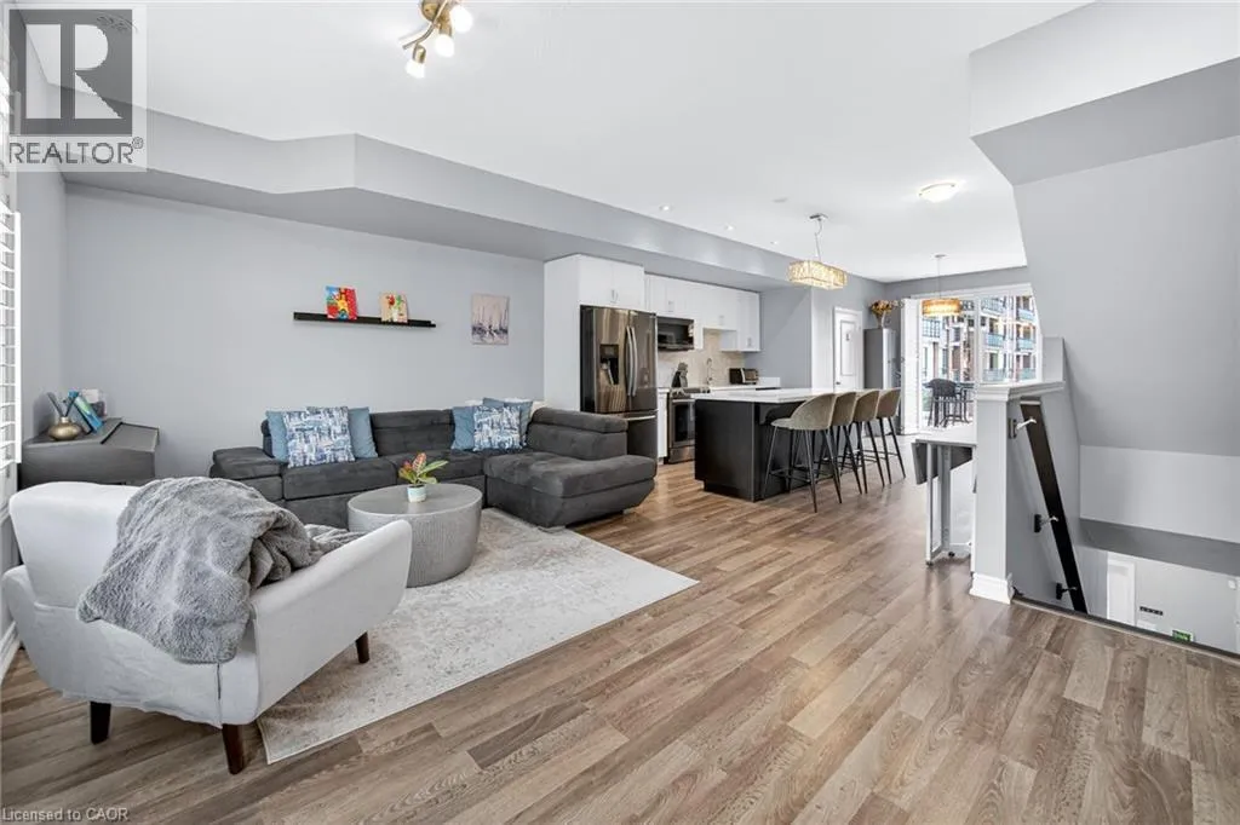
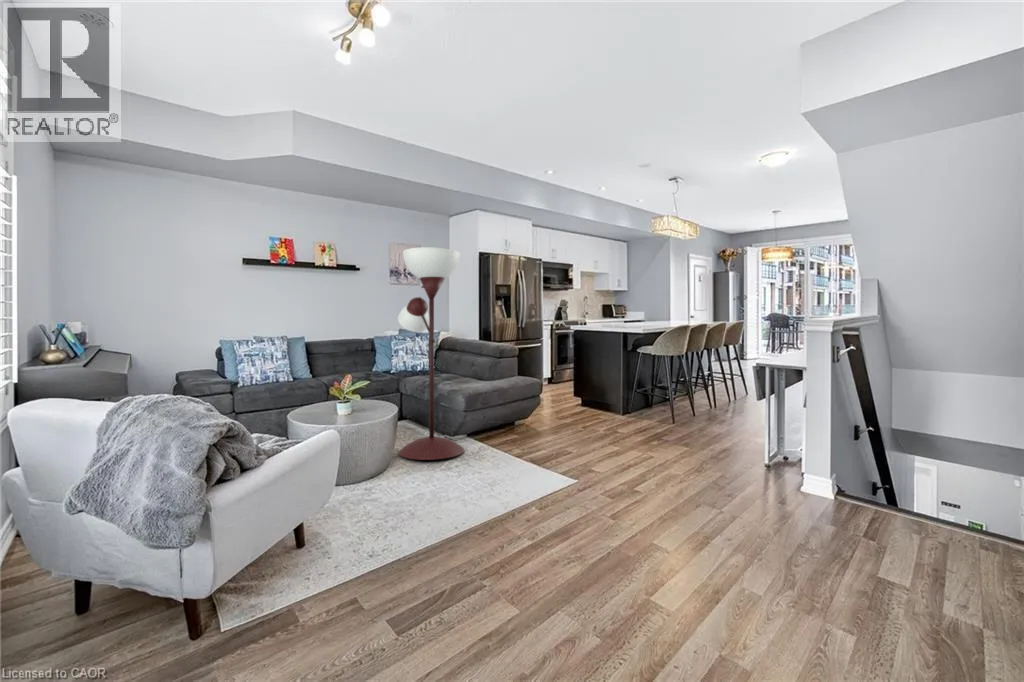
+ floor lamp [397,246,465,461]
